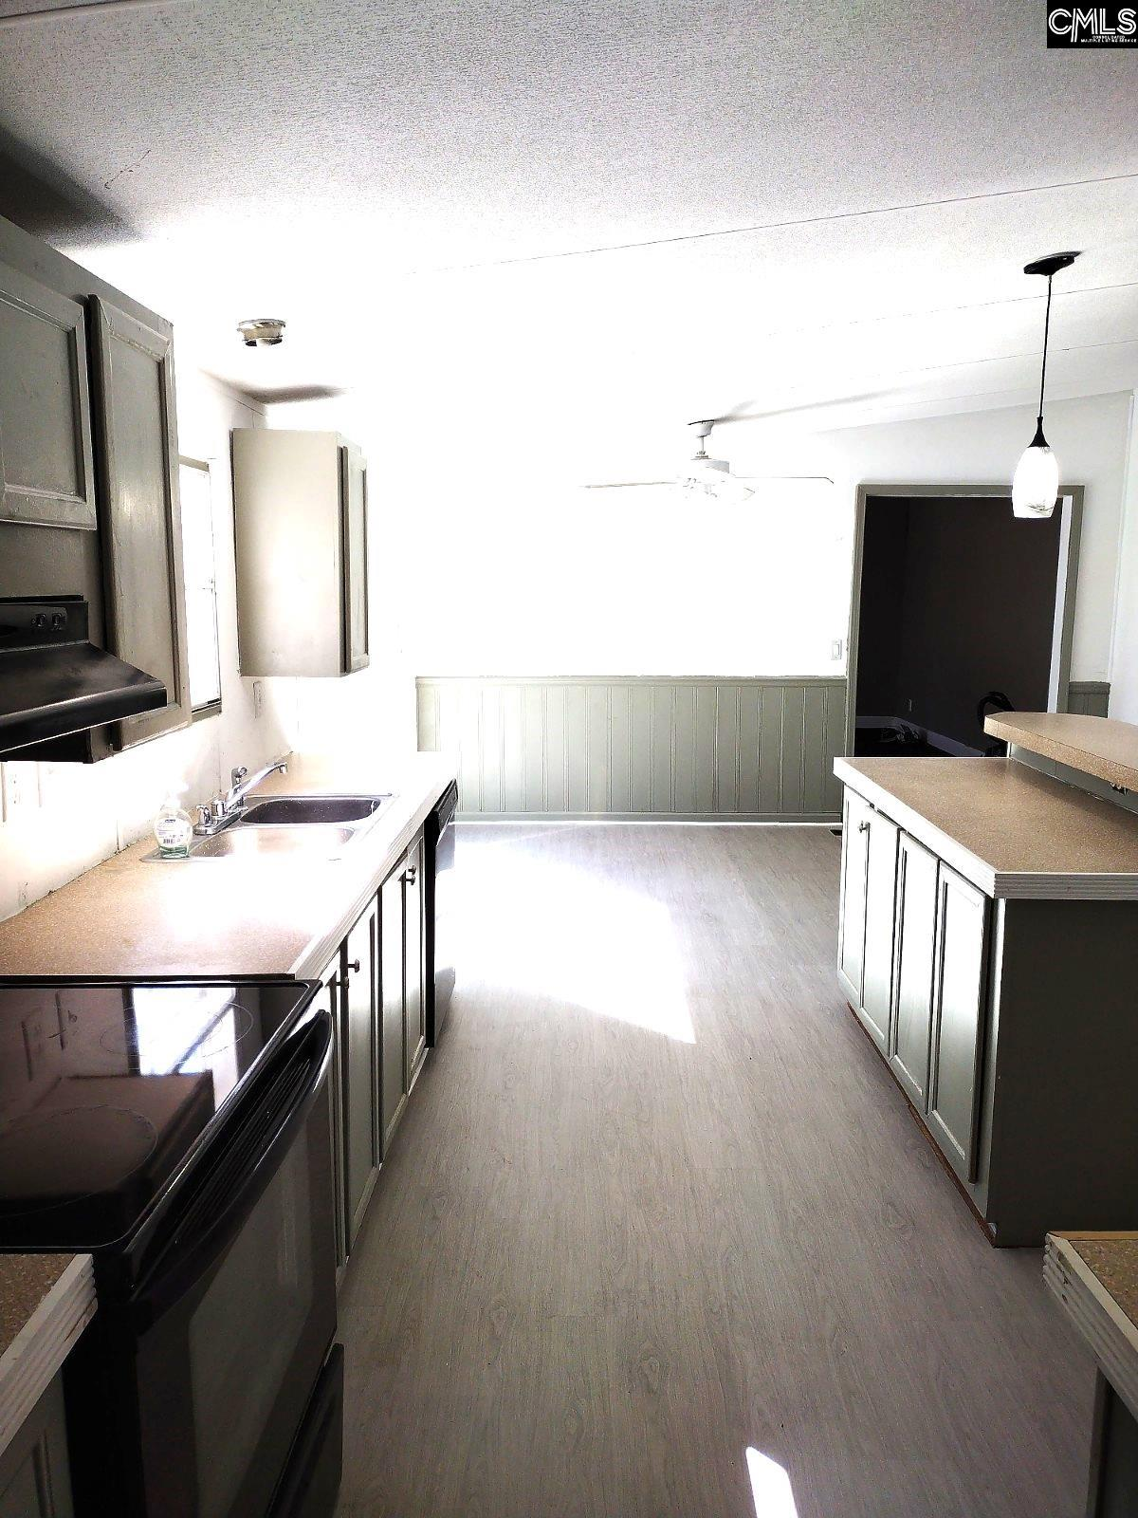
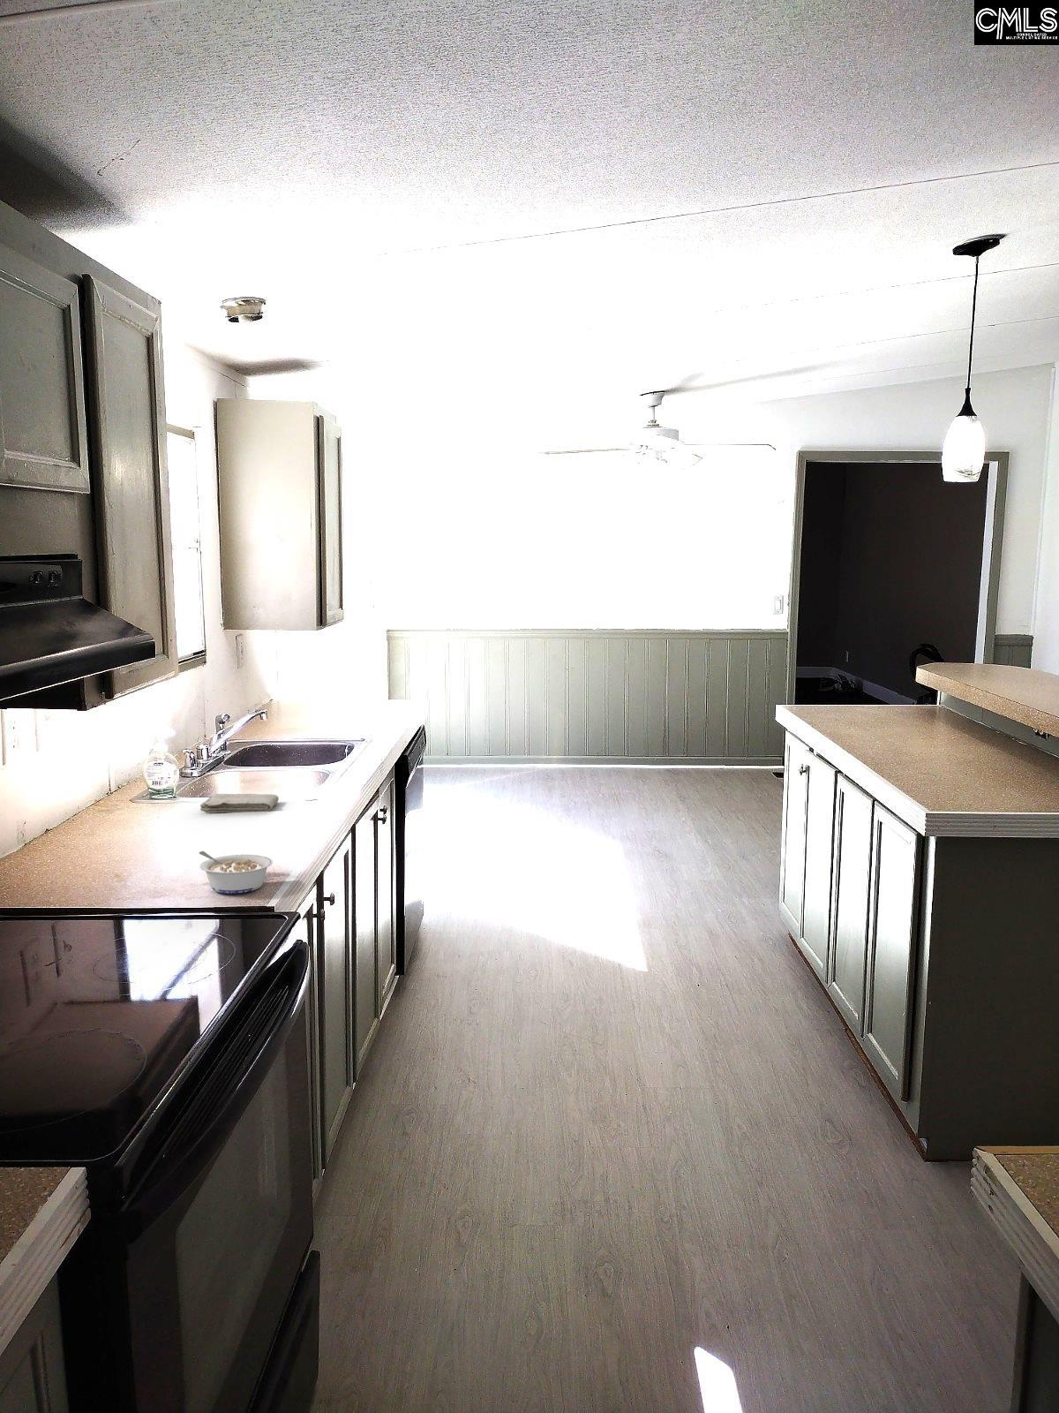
+ legume [198,850,274,893]
+ washcloth [199,793,279,813]
